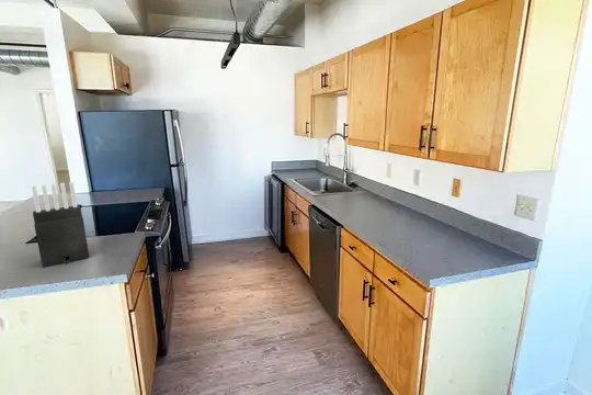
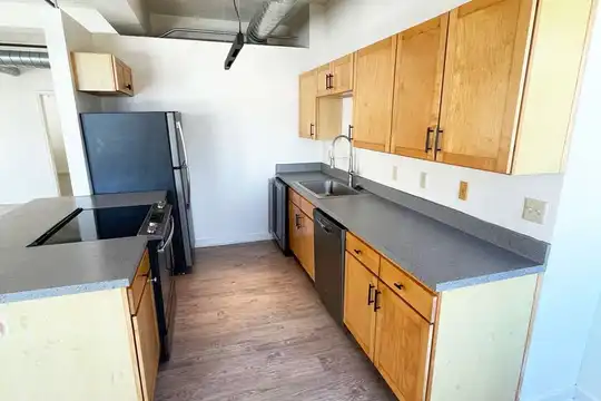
- knife block [31,181,90,269]
